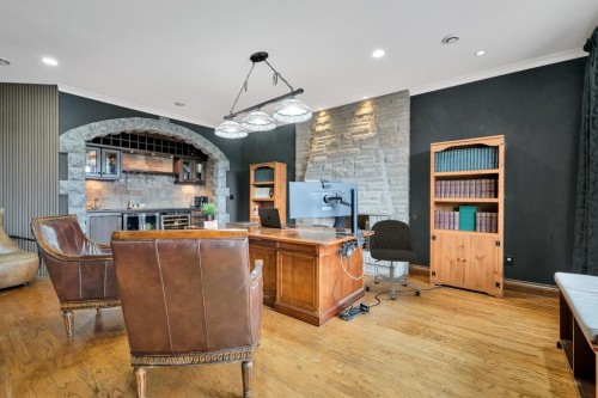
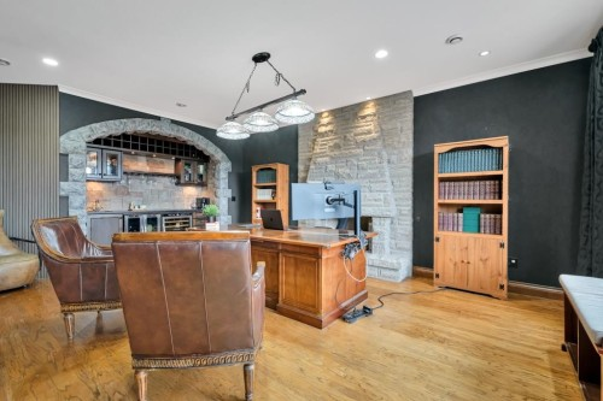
- office chair [364,219,422,301]
